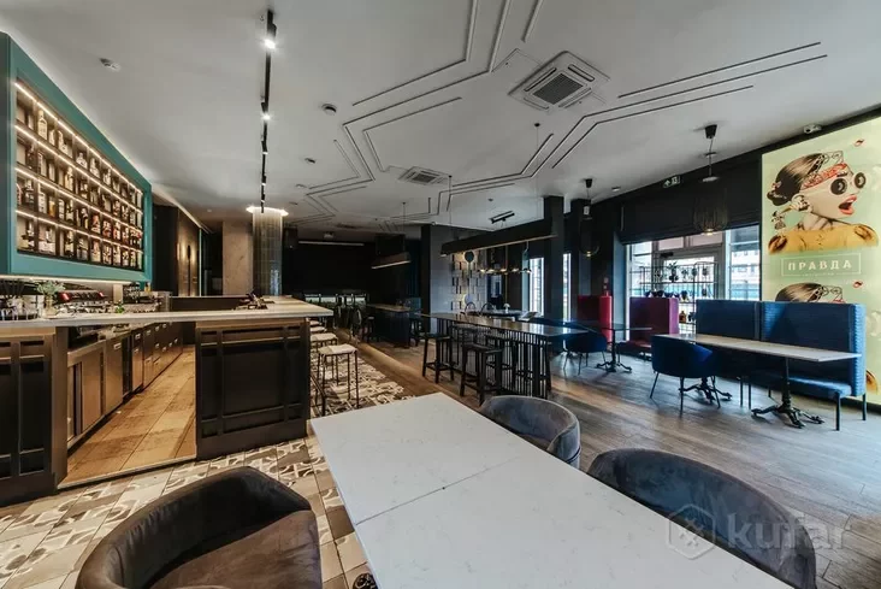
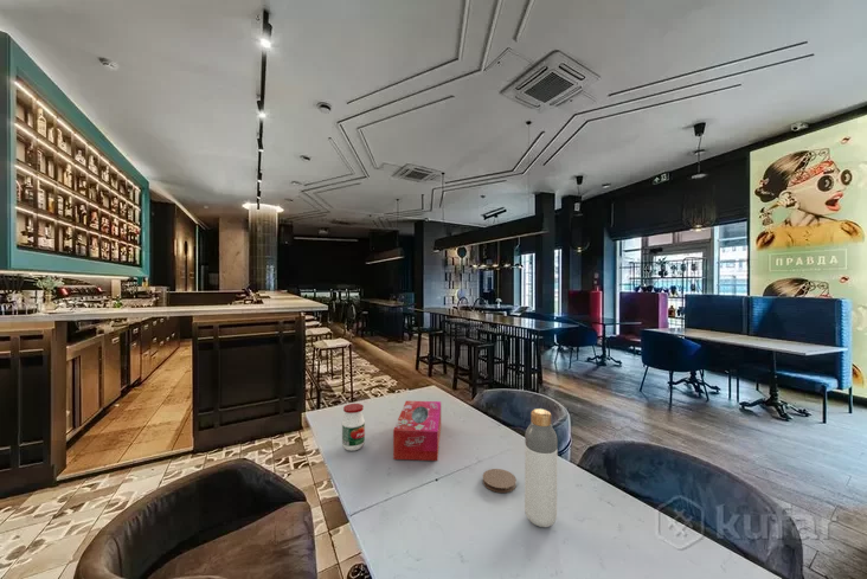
+ tissue box [392,400,442,462]
+ coaster [482,468,518,494]
+ jar [341,403,366,452]
+ bottle [524,407,559,528]
